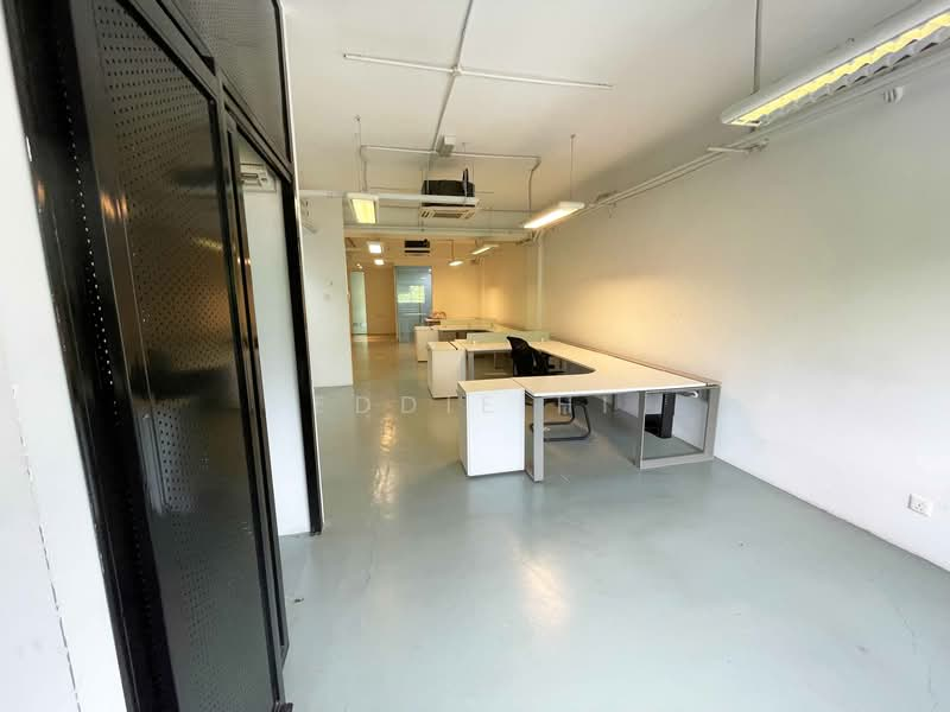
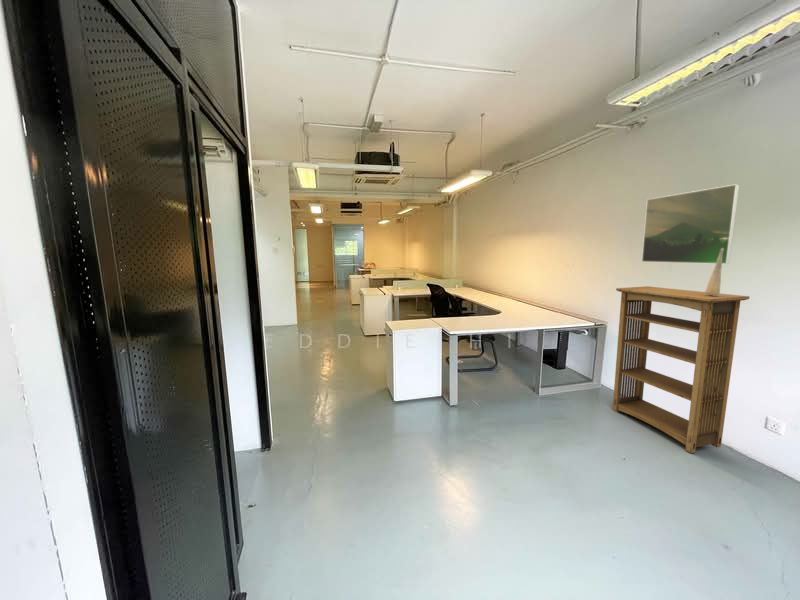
+ decorative vase [704,248,724,296]
+ bookshelf [612,285,751,454]
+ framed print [641,183,740,265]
